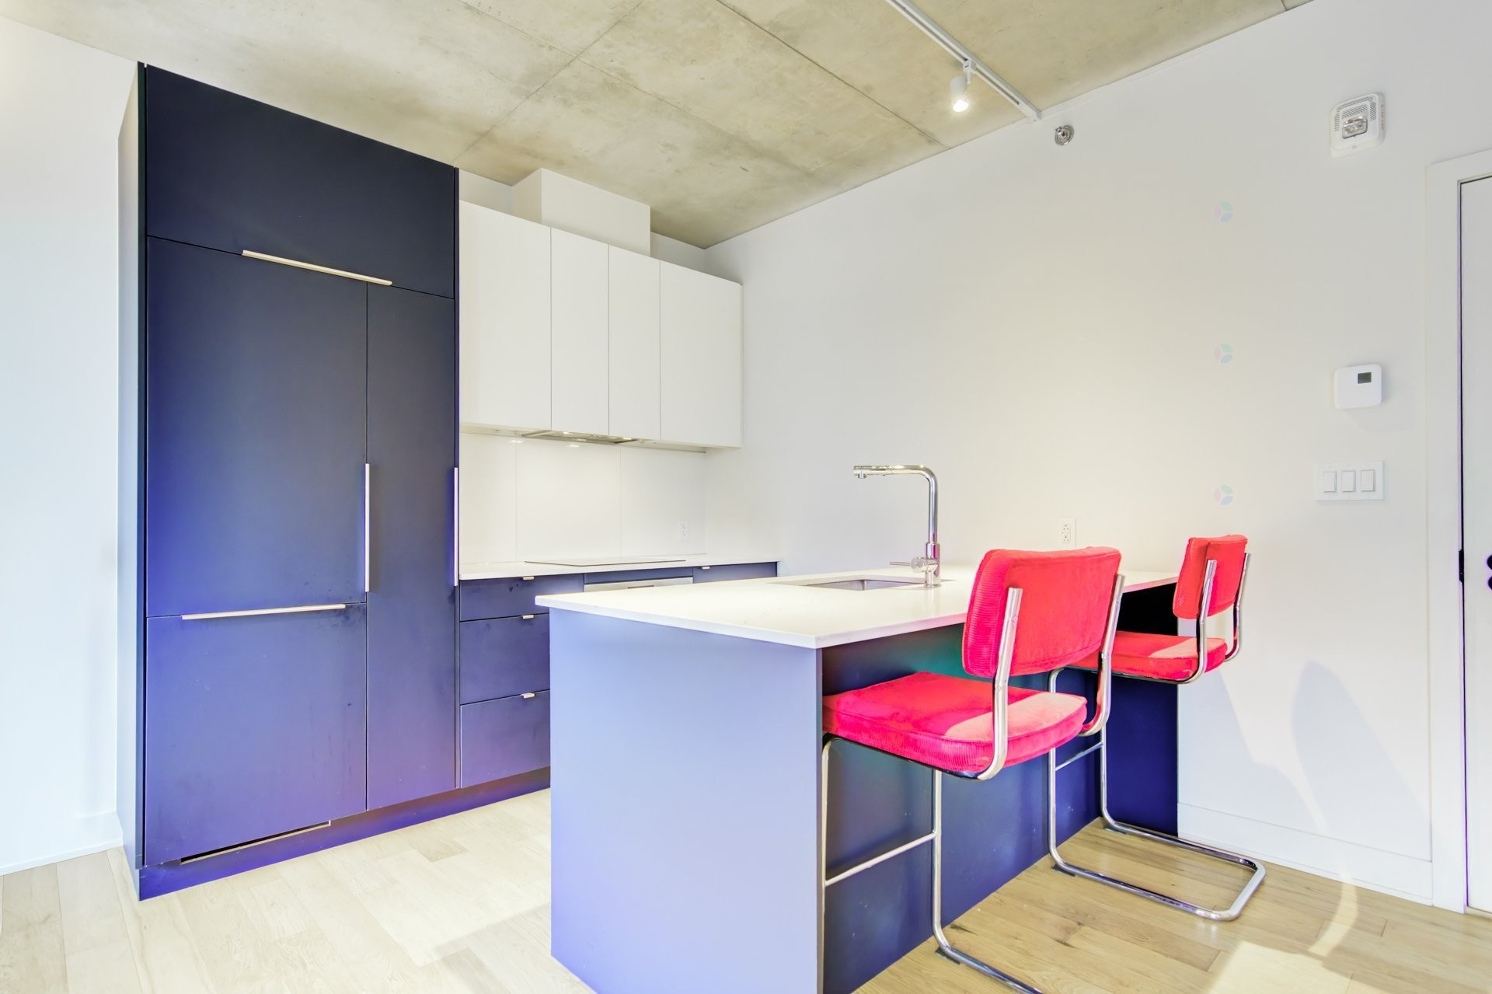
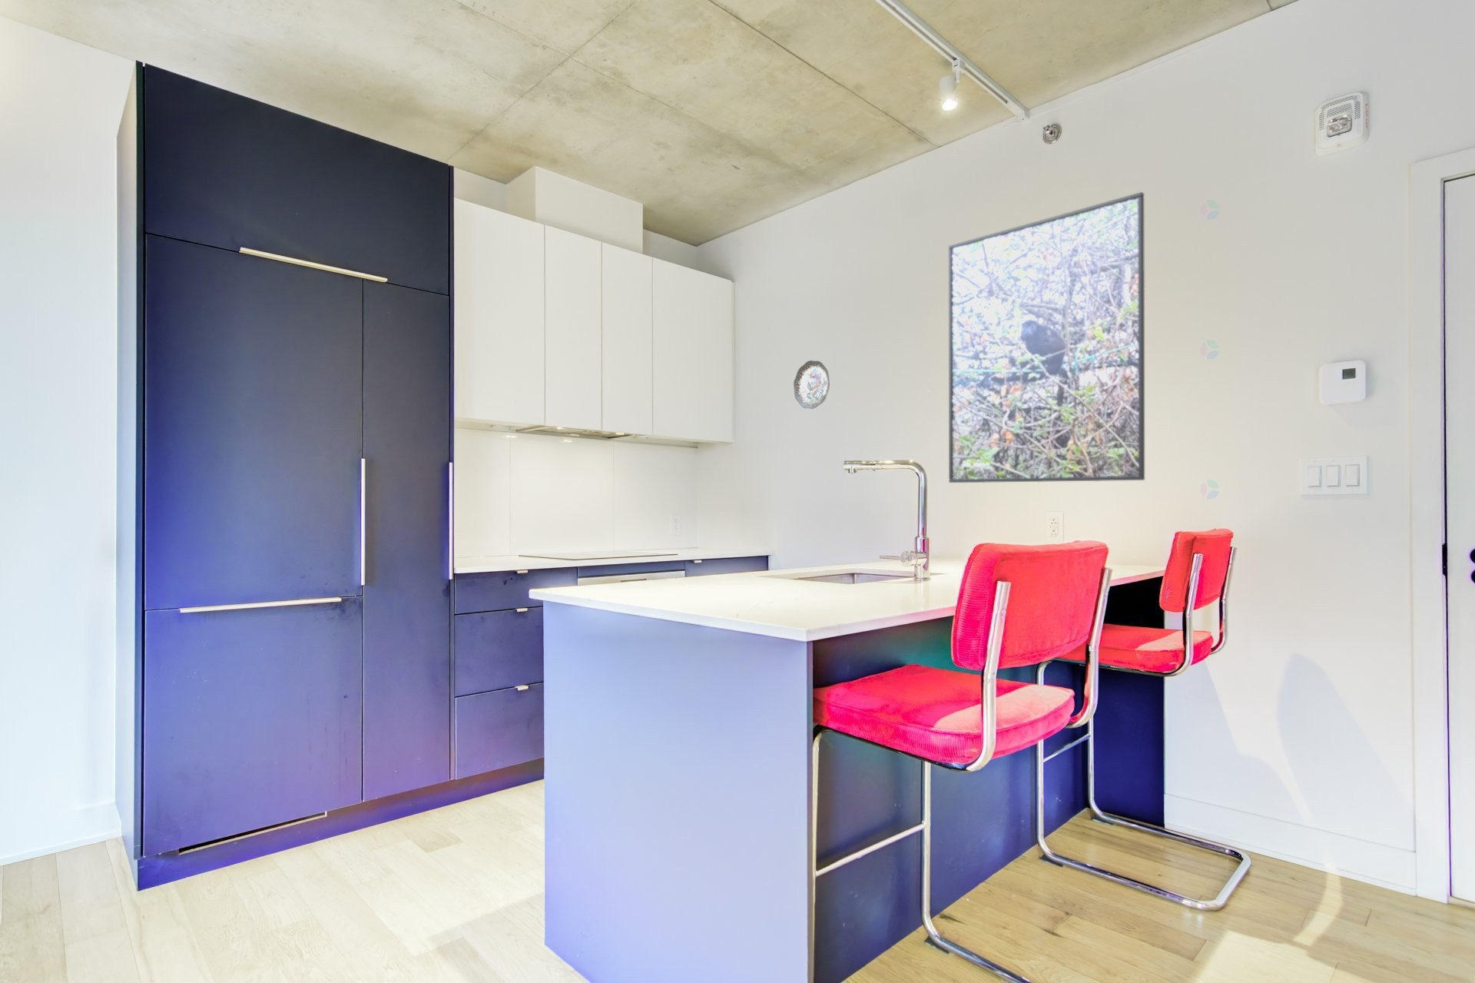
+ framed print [948,191,1145,484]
+ decorative plate [793,360,830,409]
